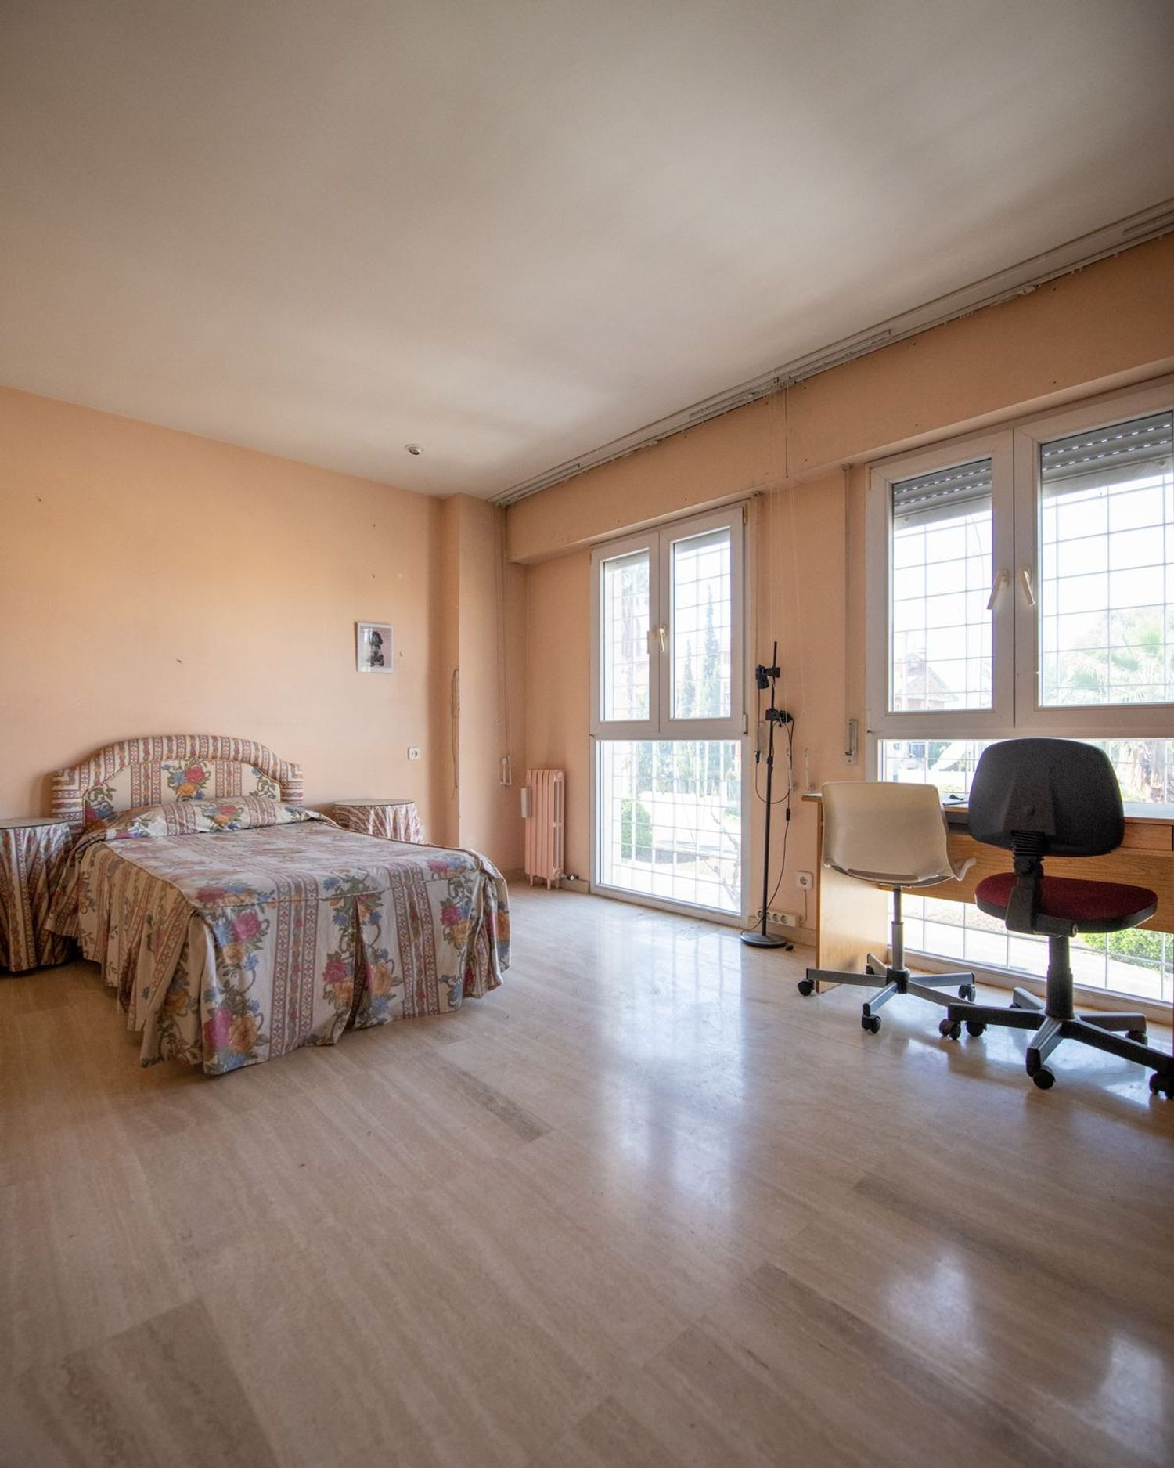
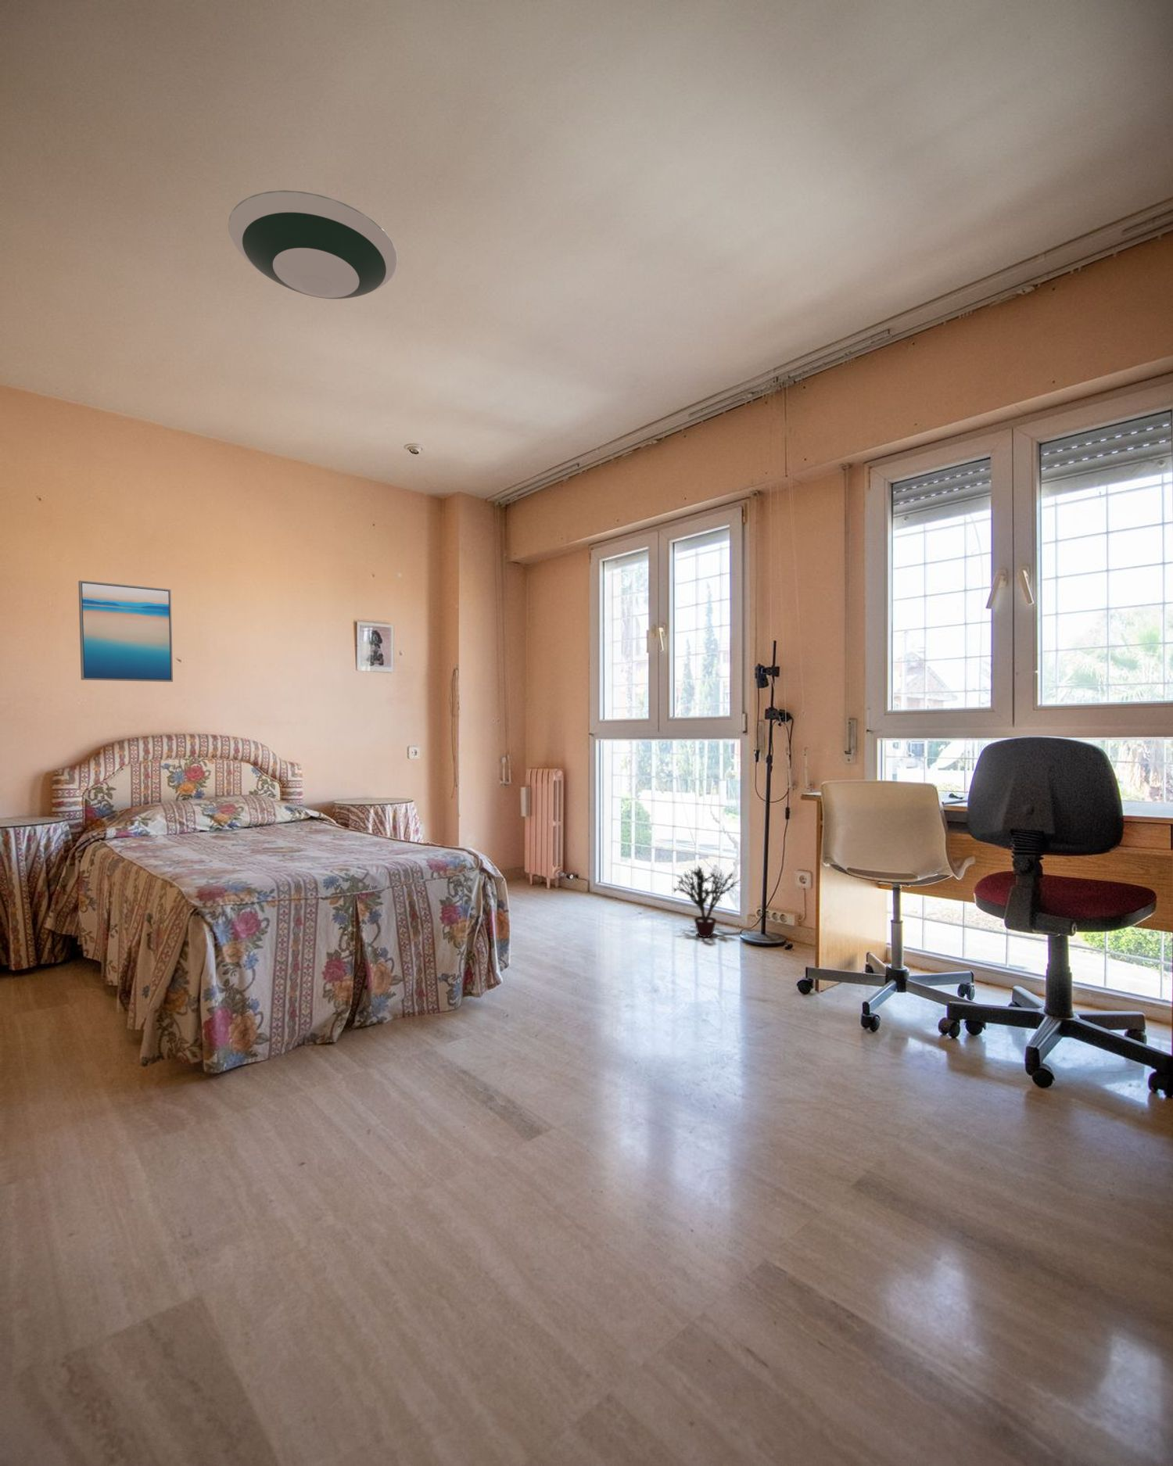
+ wall art [78,580,174,682]
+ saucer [227,189,399,299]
+ potted plant [671,864,741,938]
